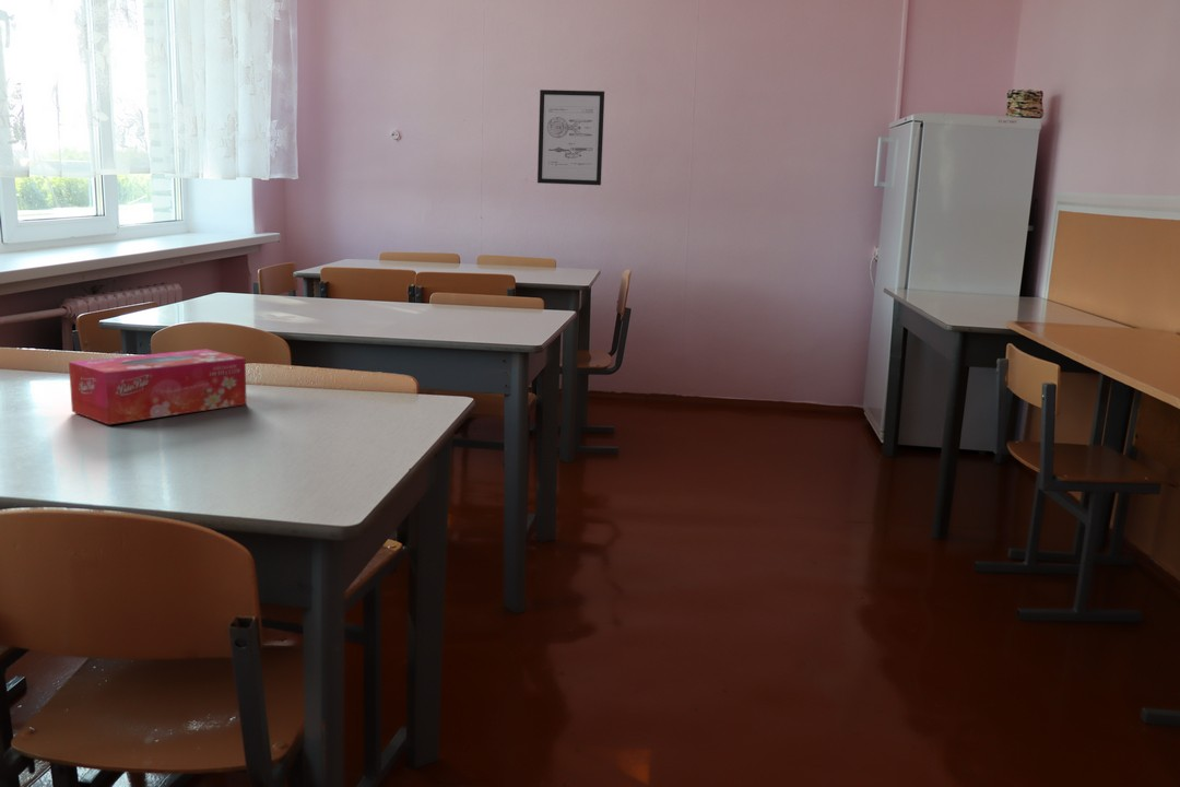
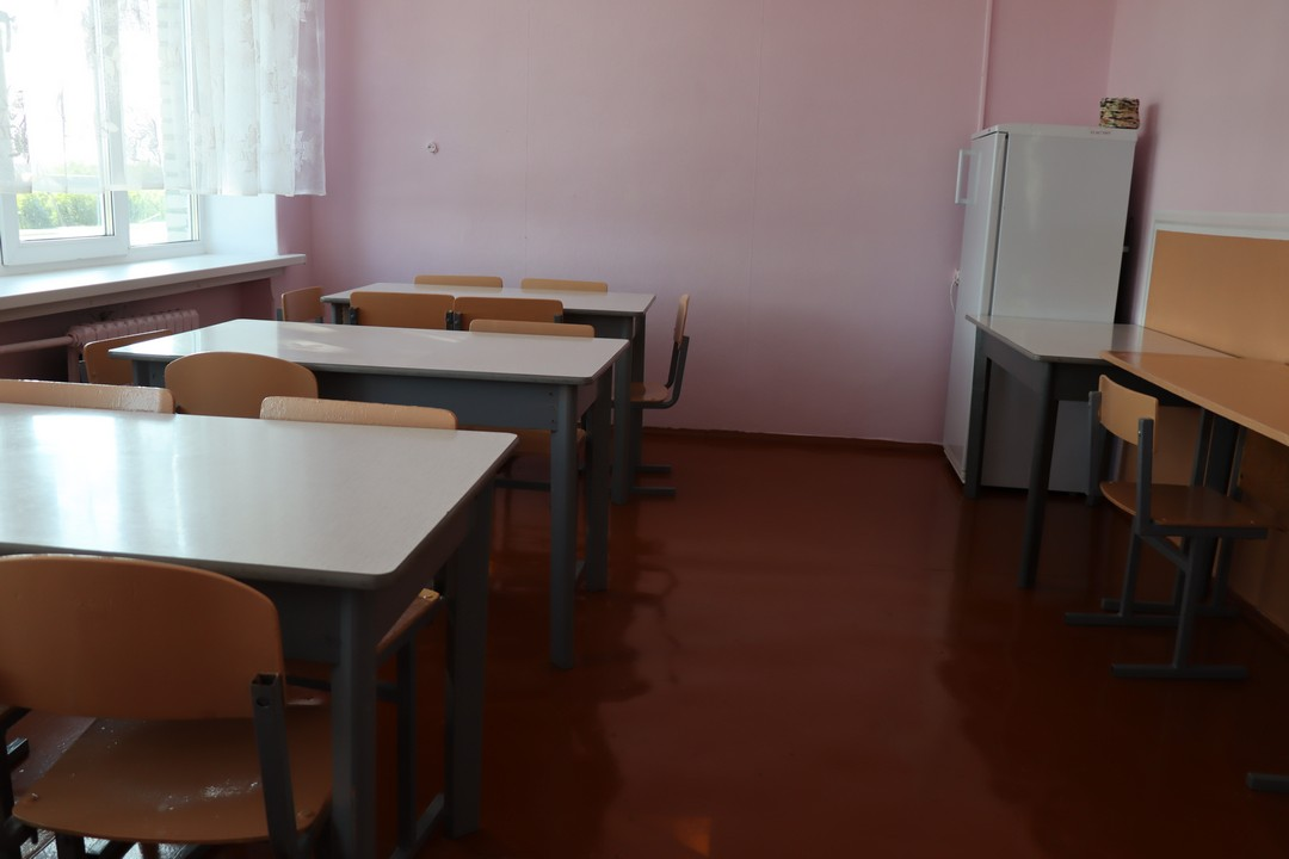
- tissue box [68,348,248,425]
- wall art [536,89,605,186]
